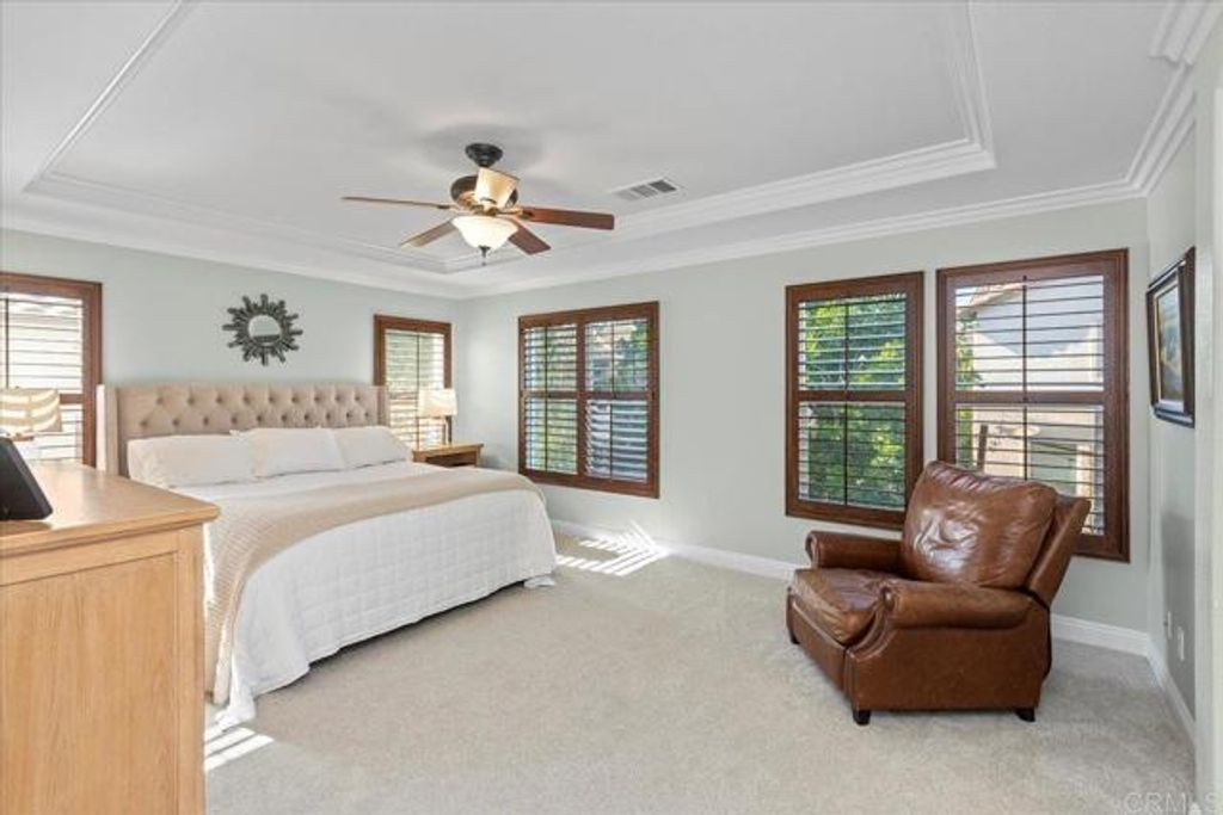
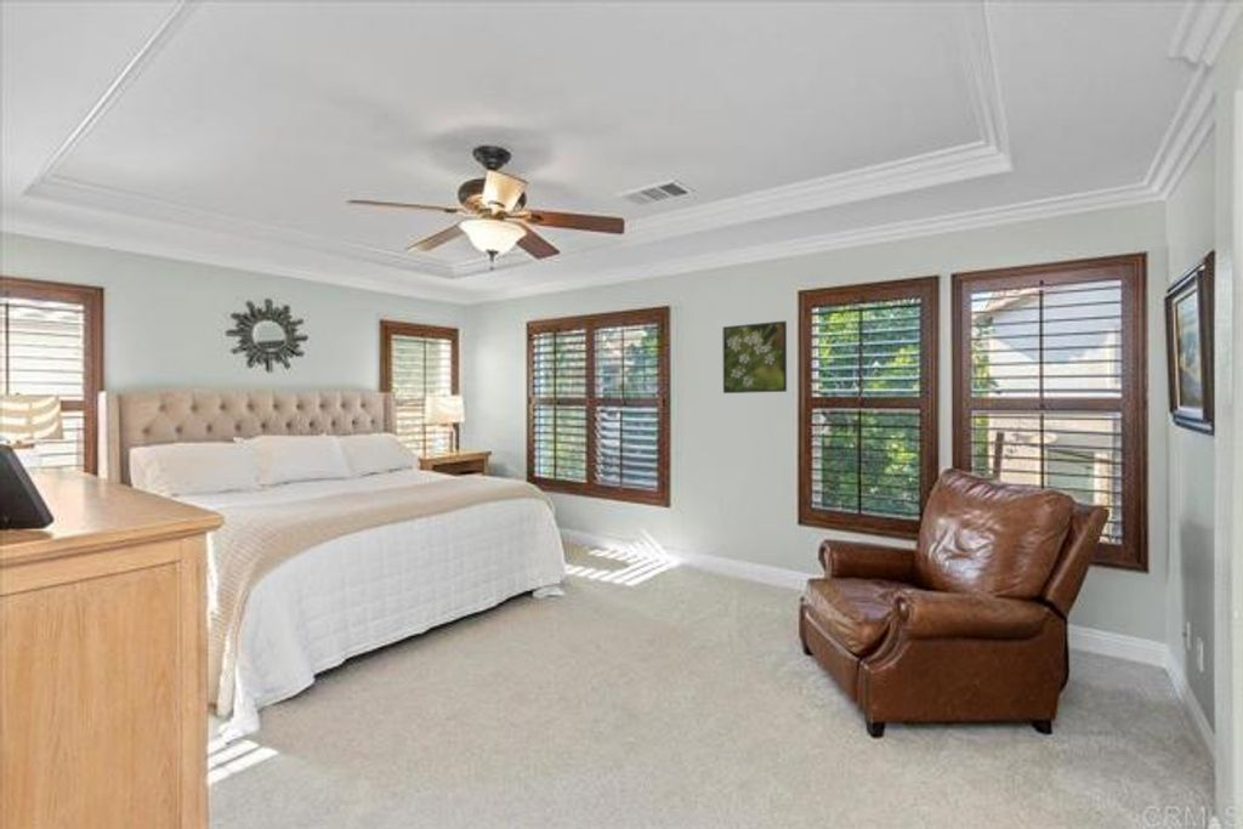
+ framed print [722,319,788,394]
